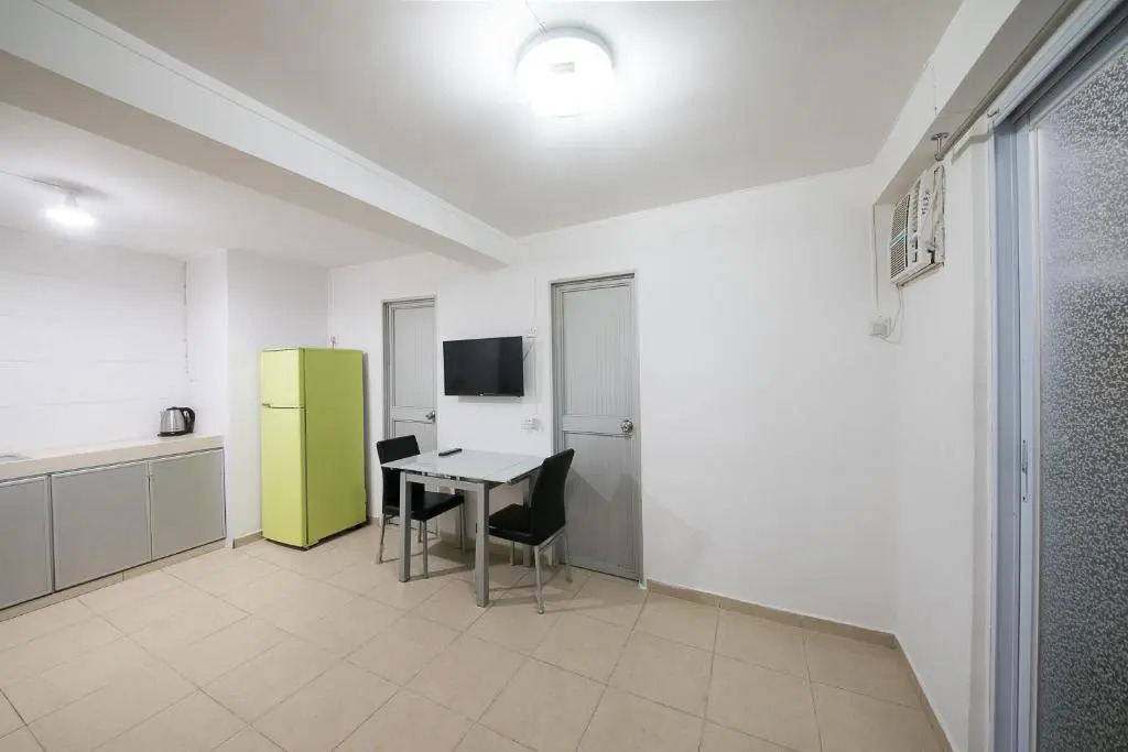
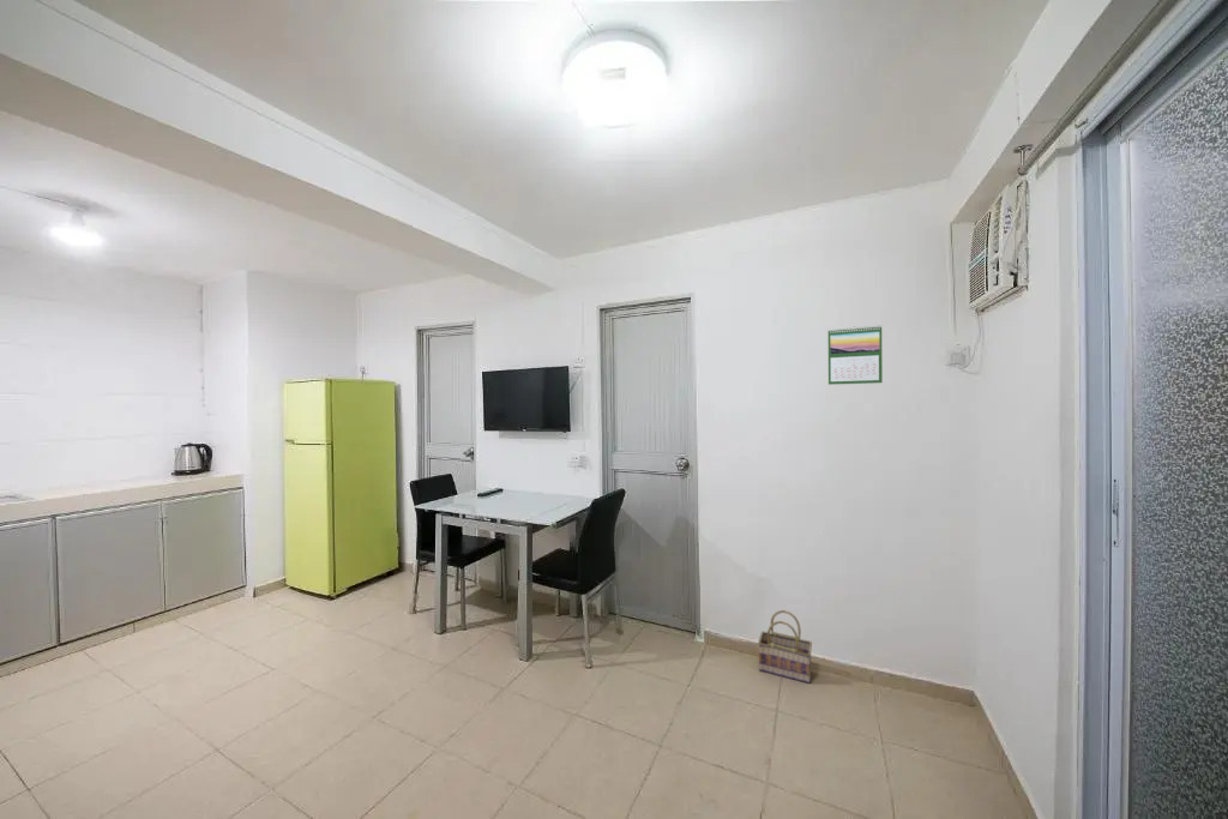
+ basket [757,609,813,685]
+ calendar [827,324,884,386]
